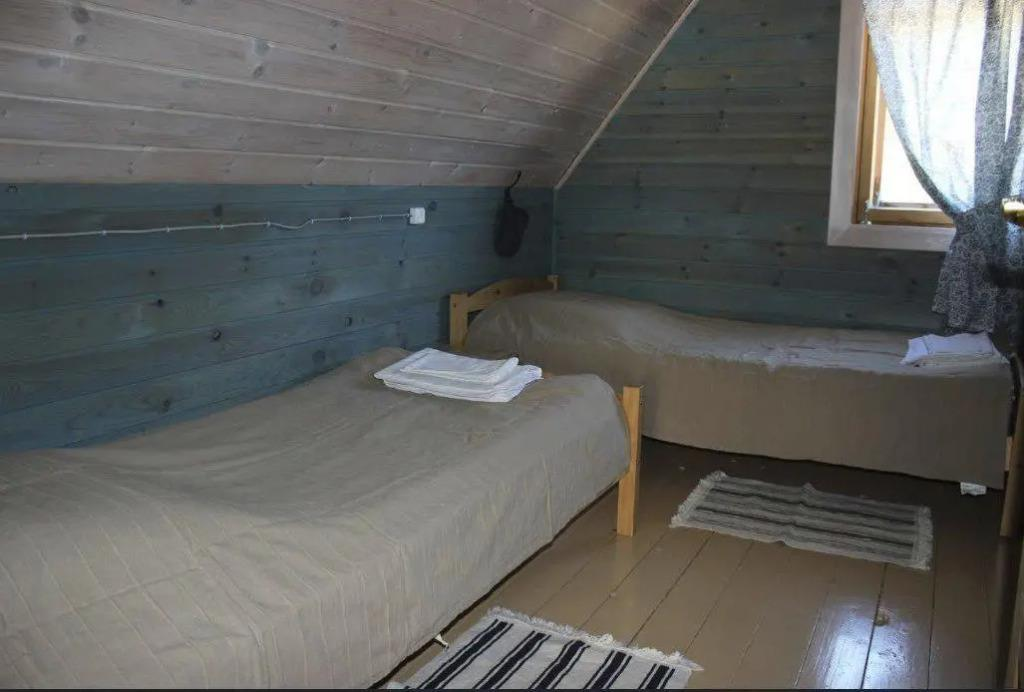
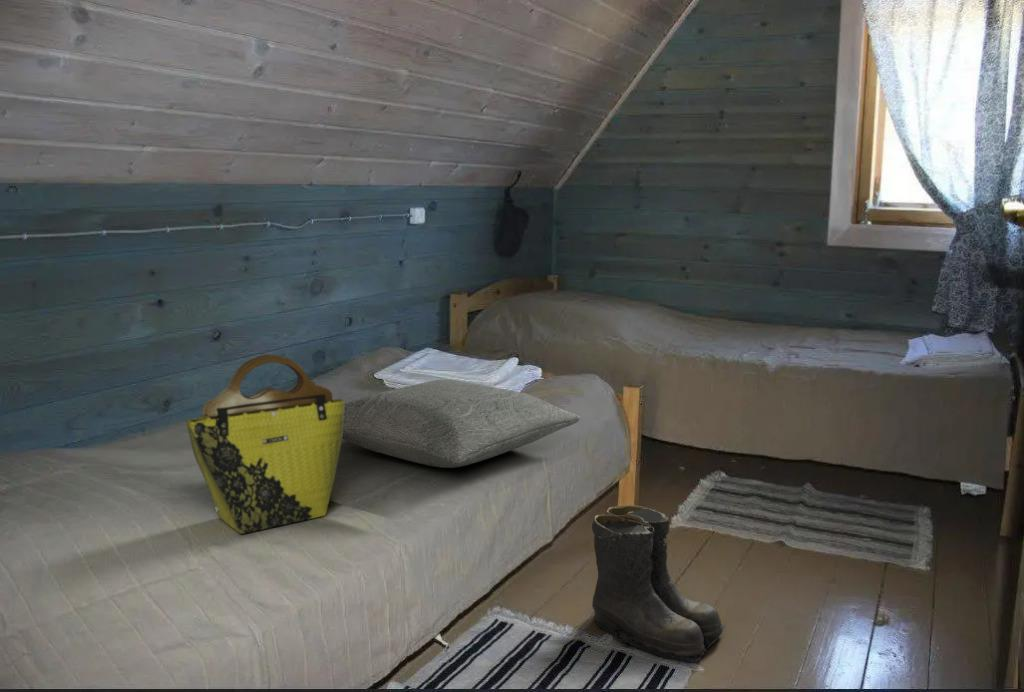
+ pillow [342,379,581,469]
+ tote bag [185,353,345,535]
+ boots [591,504,726,664]
